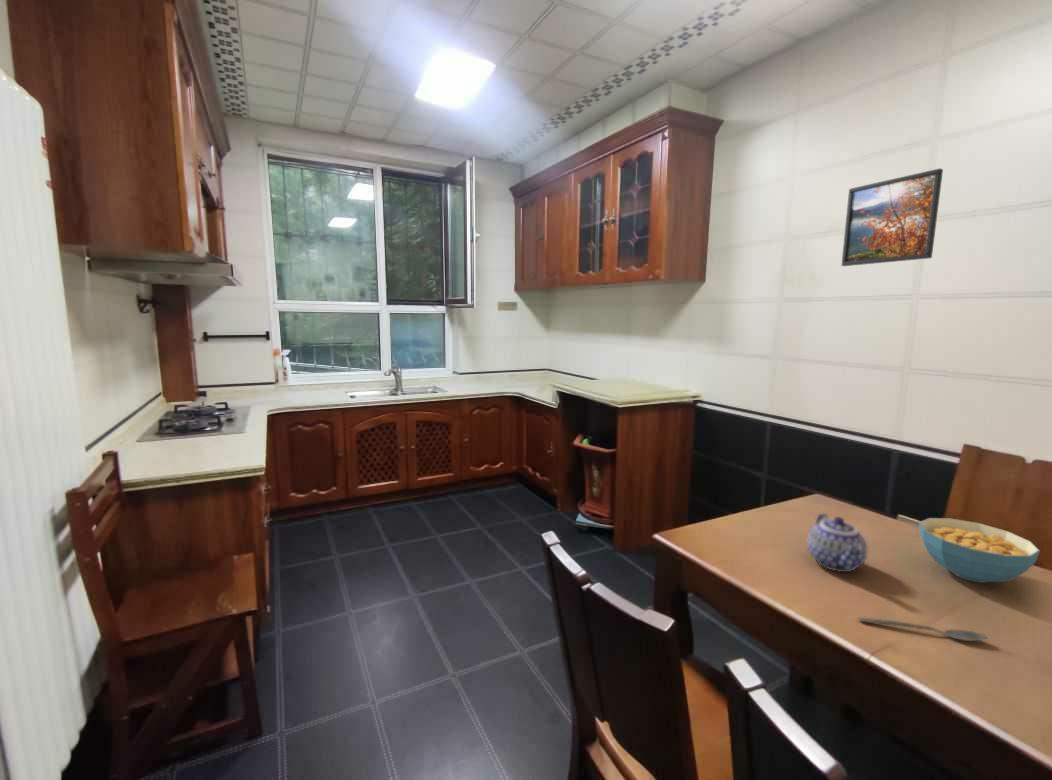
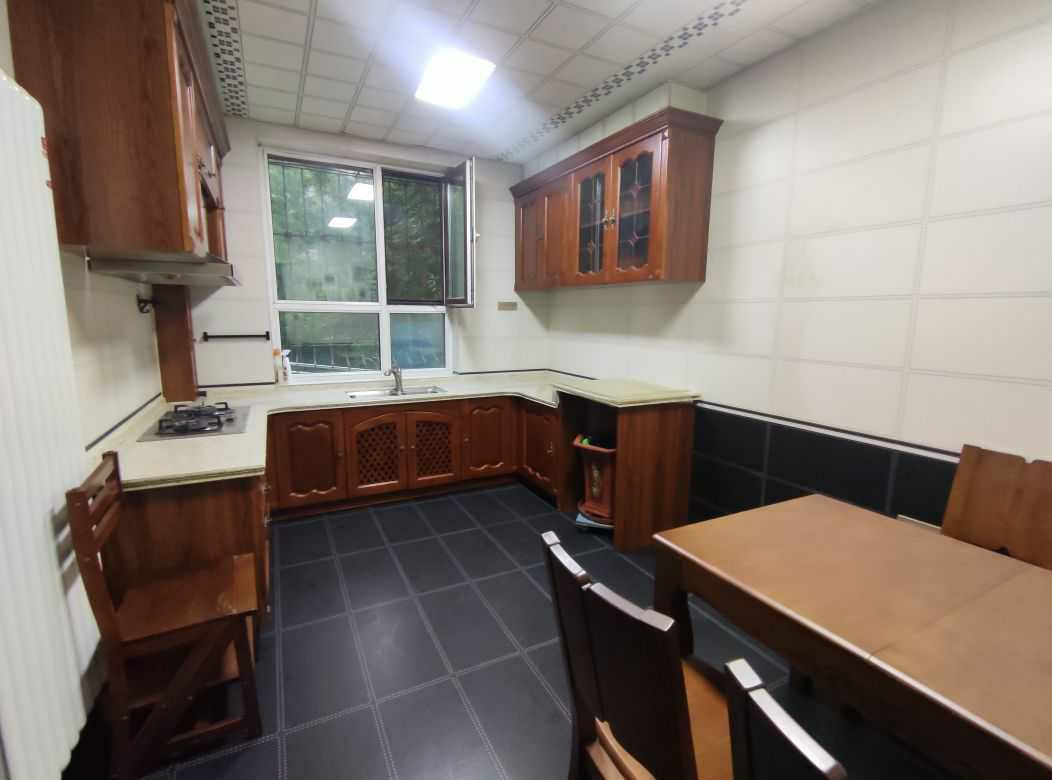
- teapot [806,512,868,573]
- spoon [858,617,989,642]
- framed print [841,168,944,267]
- cereal bowl [918,517,1041,584]
